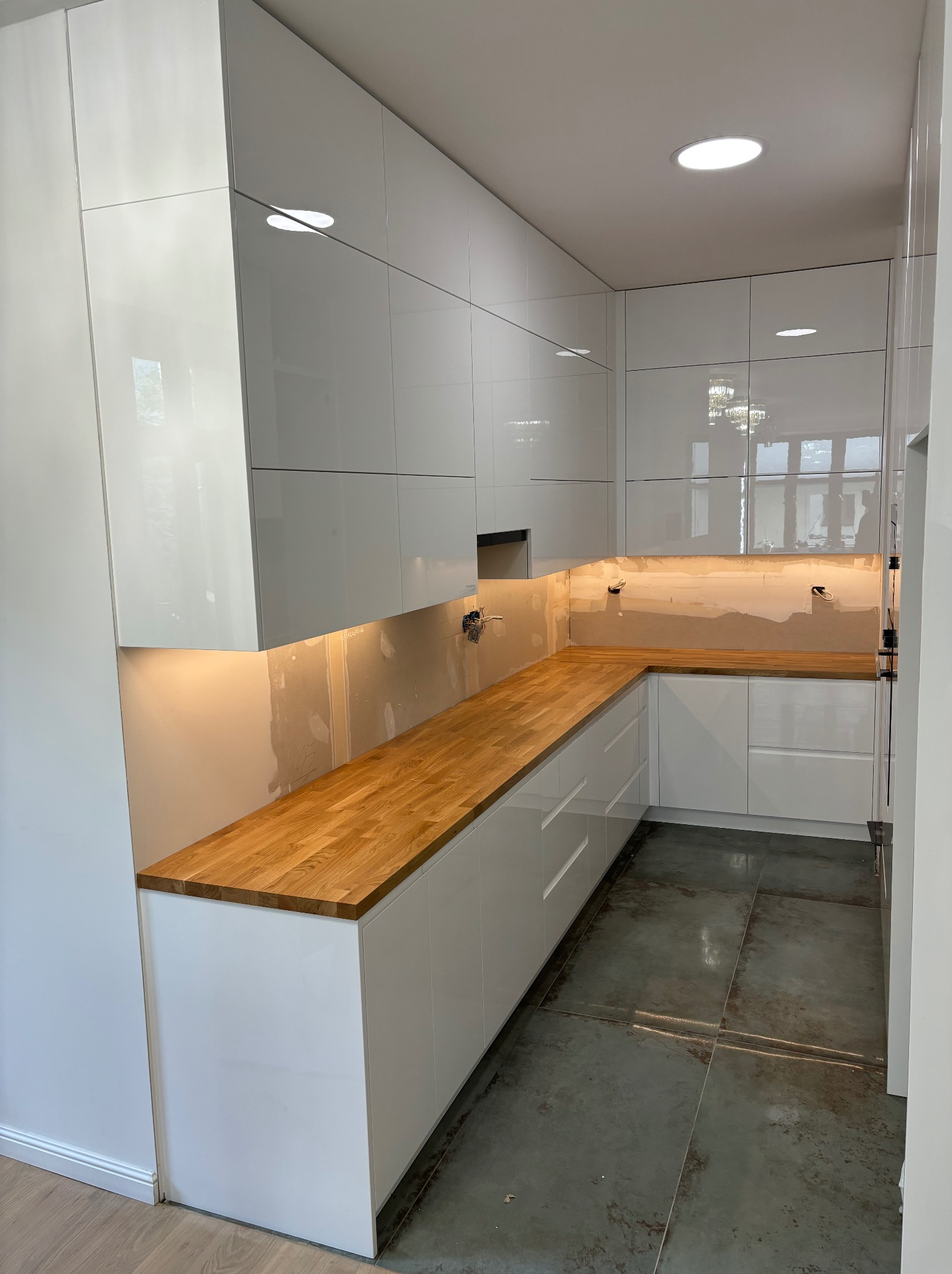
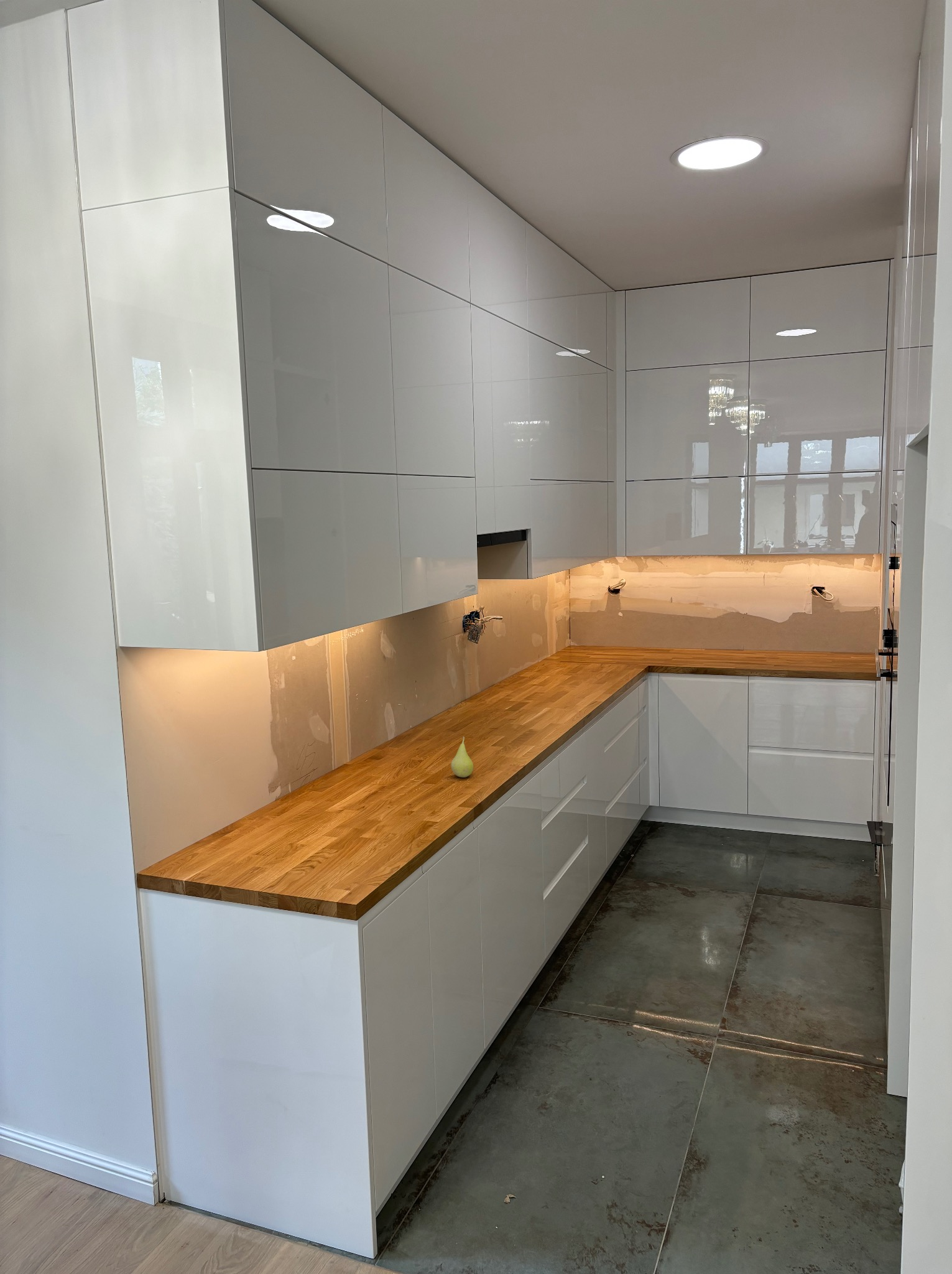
+ fruit [450,736,474,778]
